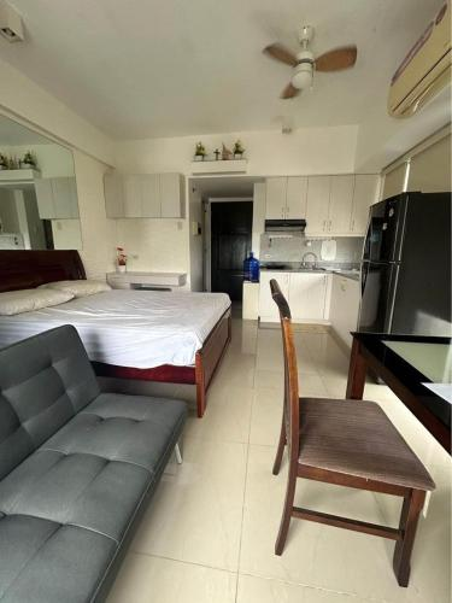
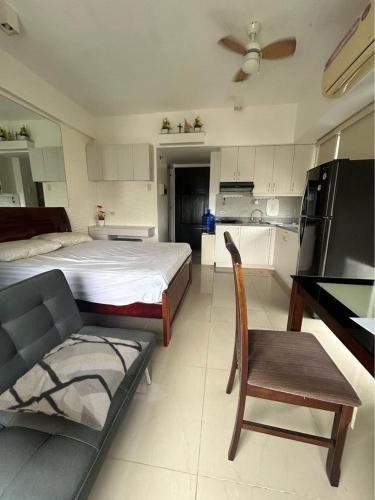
+ decorative pillow [0,333,150,432]
